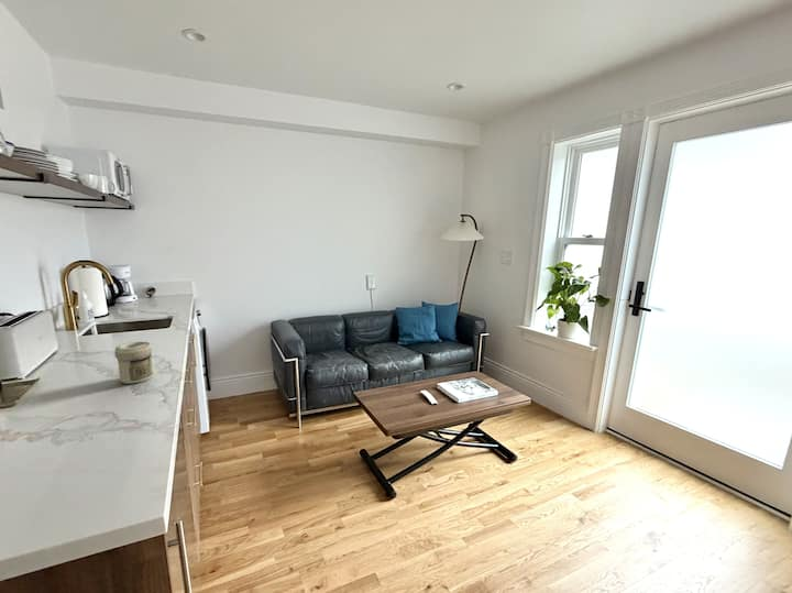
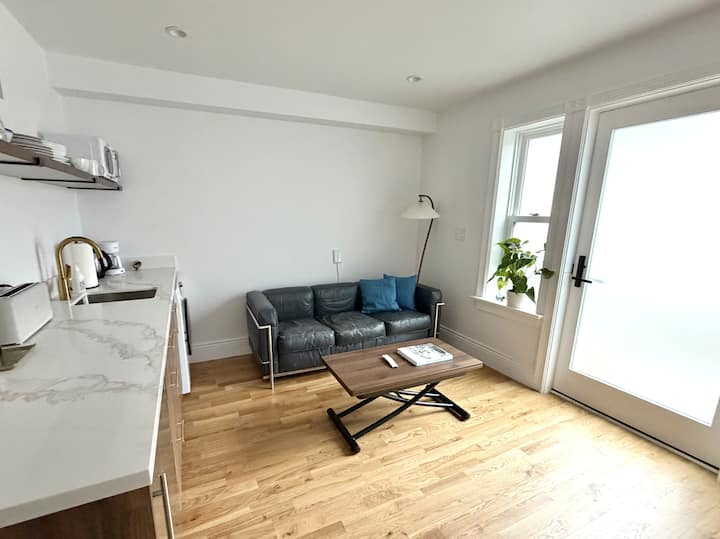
- jar [113,341,154,385]
